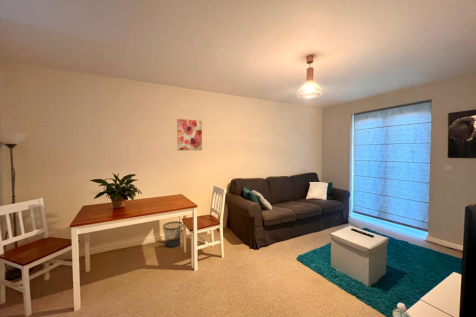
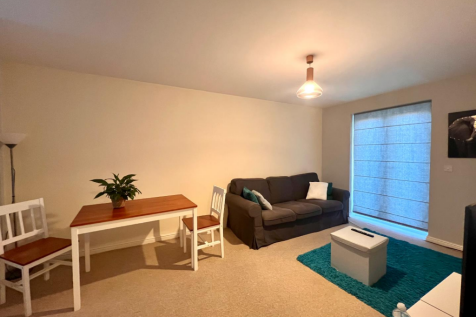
- wall art [176,118,203,151]
- wastebasket [162,220,184,248]
